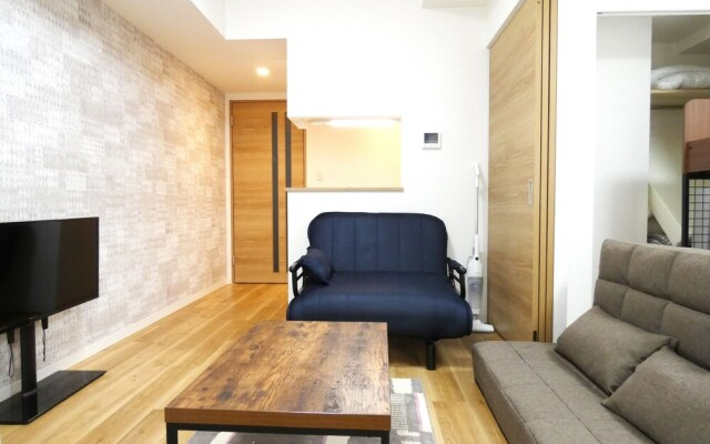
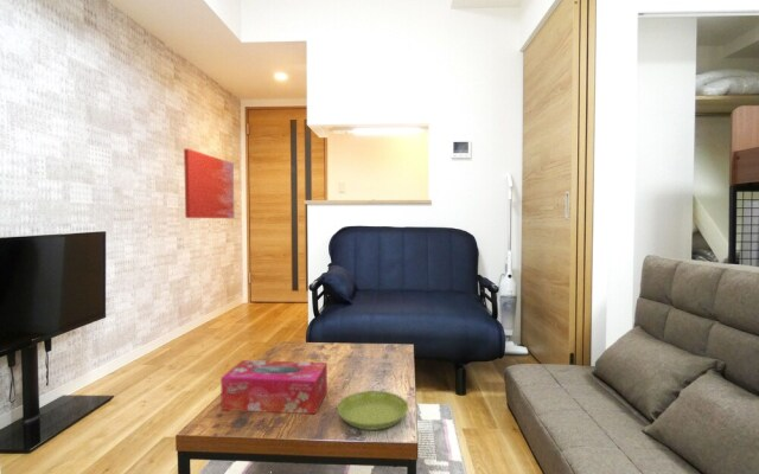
+ wall art [183,148,236,219]
+ tissue box [219,359,329,415]
+ saucer [336,390,409,431]
